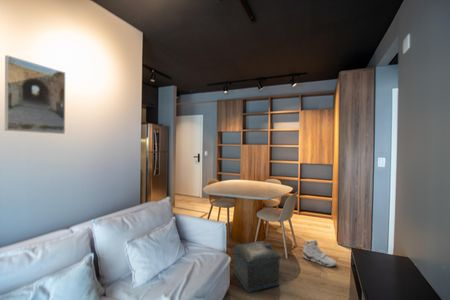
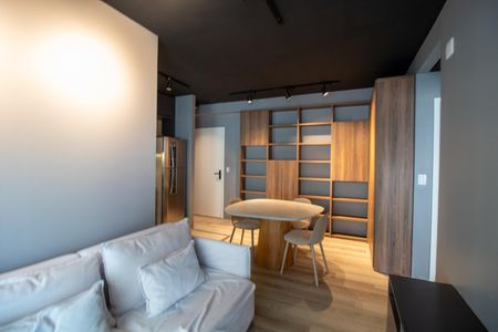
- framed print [4,54,66,135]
- sneaker [301,239,337,267]
- ottoman [232,240,281,293]
